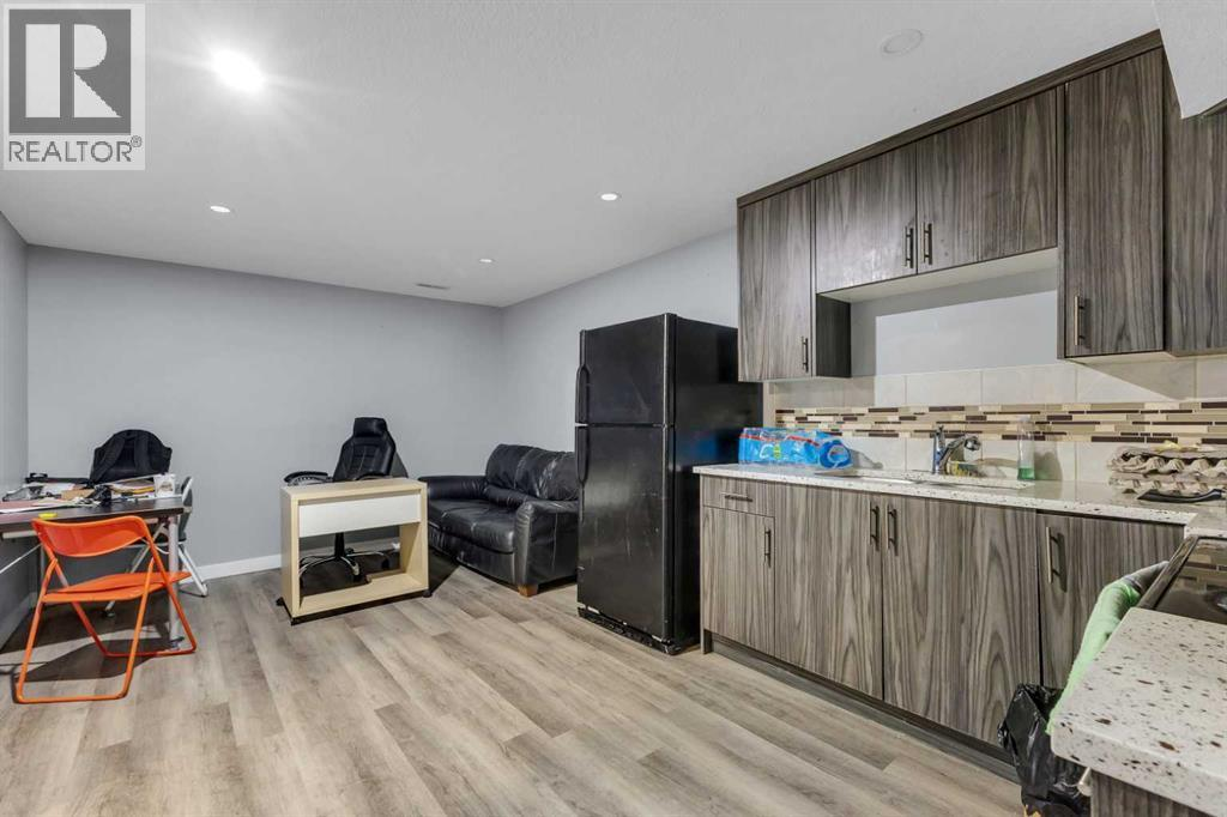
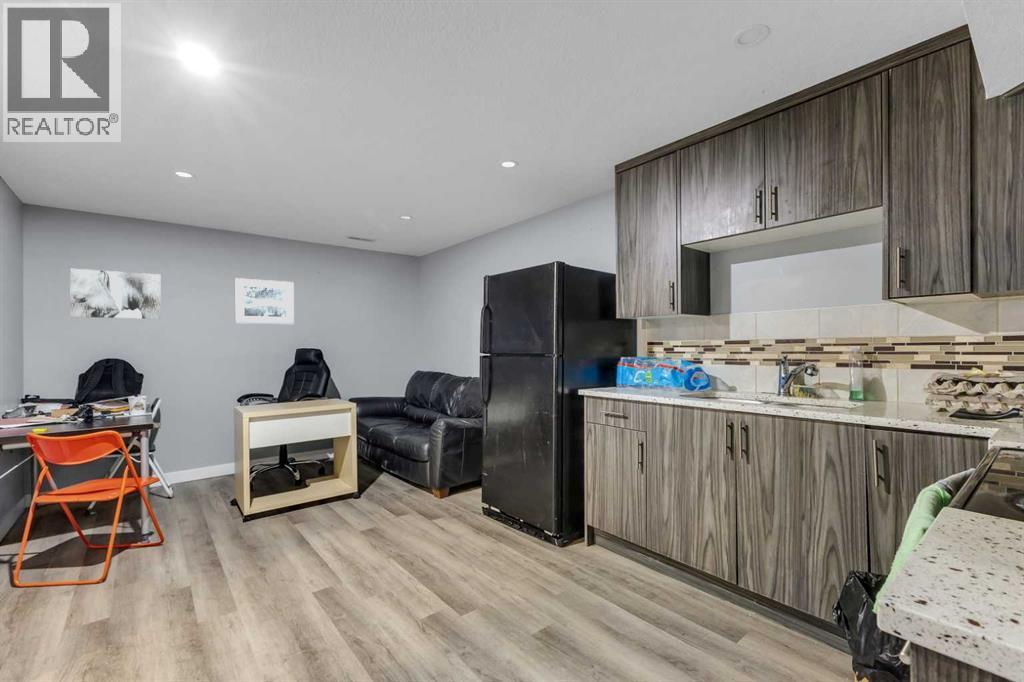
+ wall art [69,268,162,320]
+ wall art [234,277,295,325]
